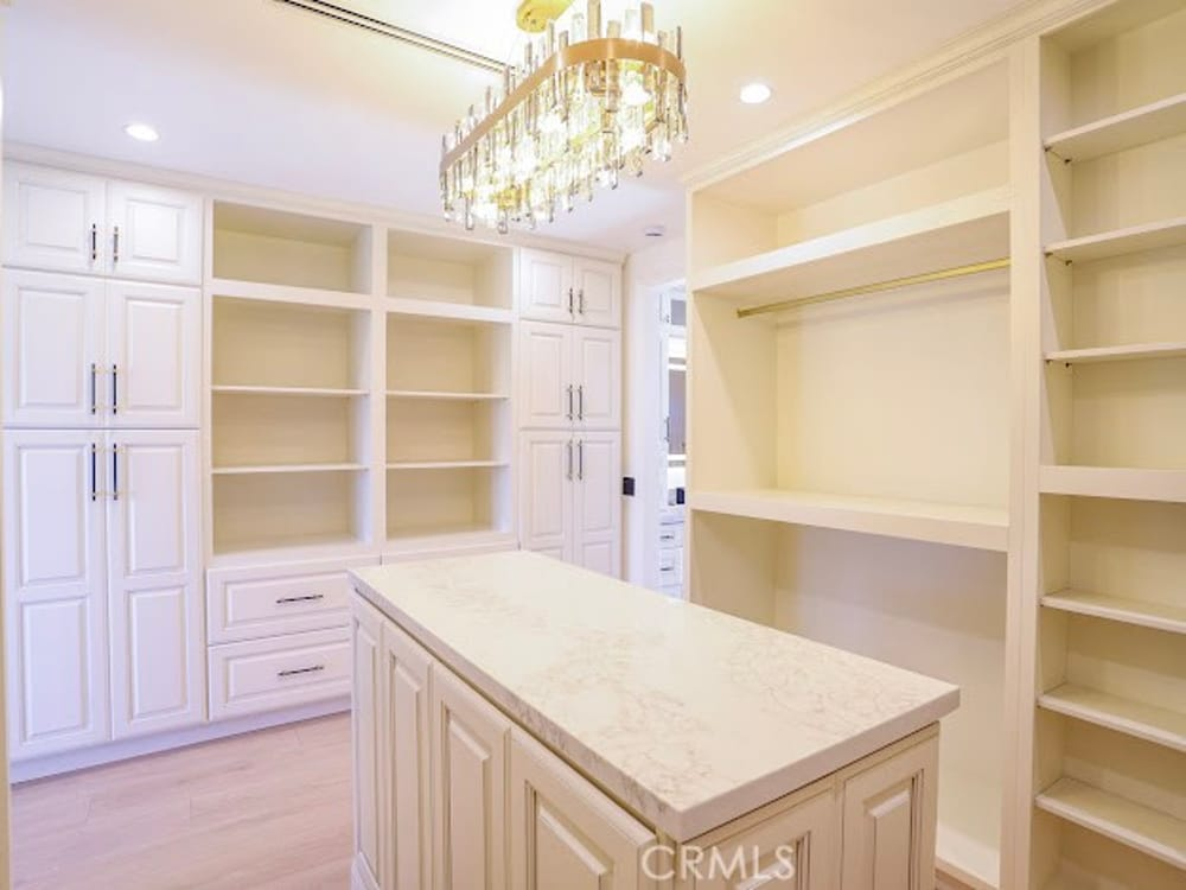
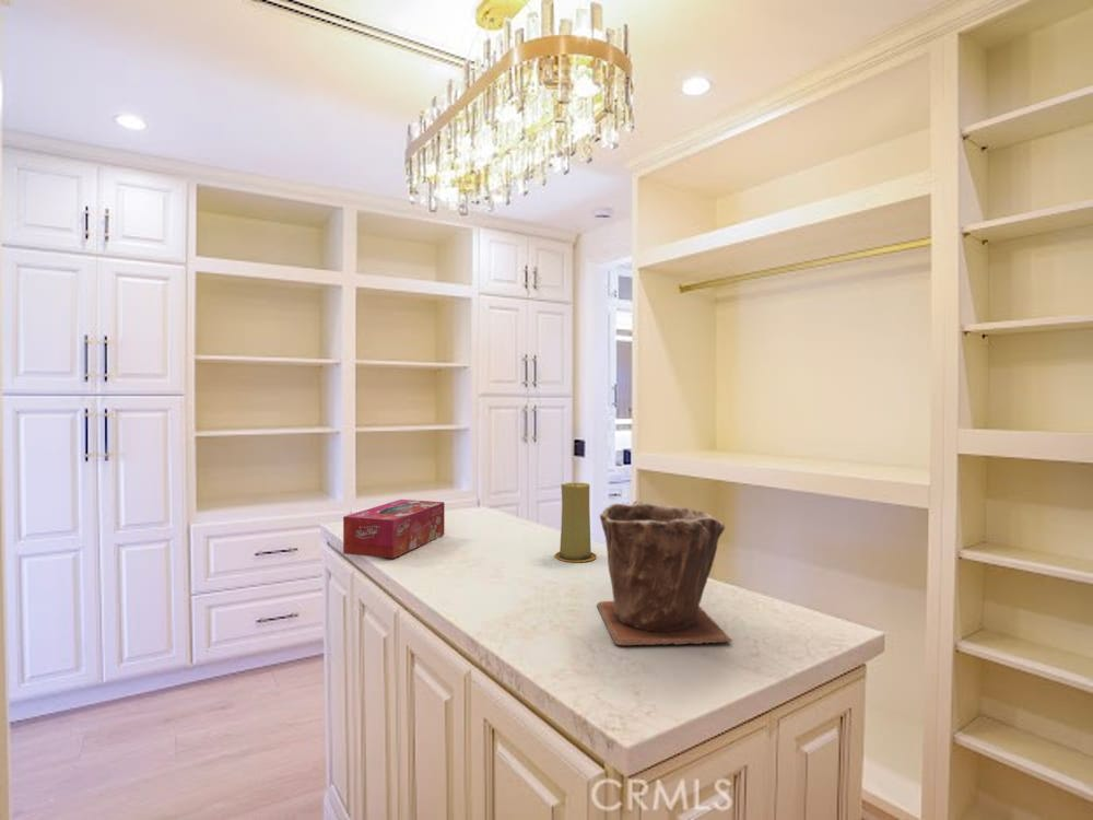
+ plant pot [596,500,732,646]
+ tissue box [342,499,446,560]
+ candle [554,481,598,563]
